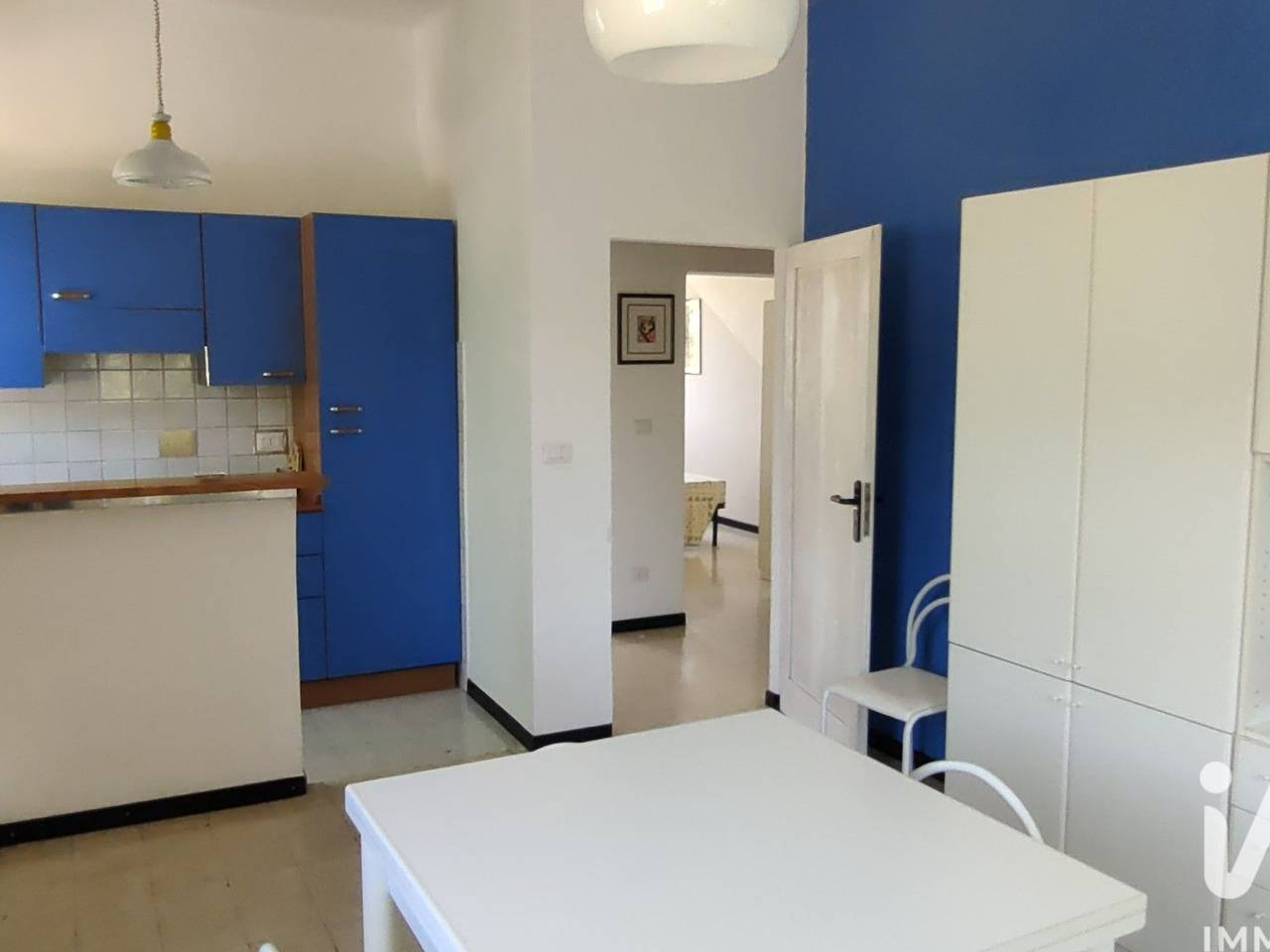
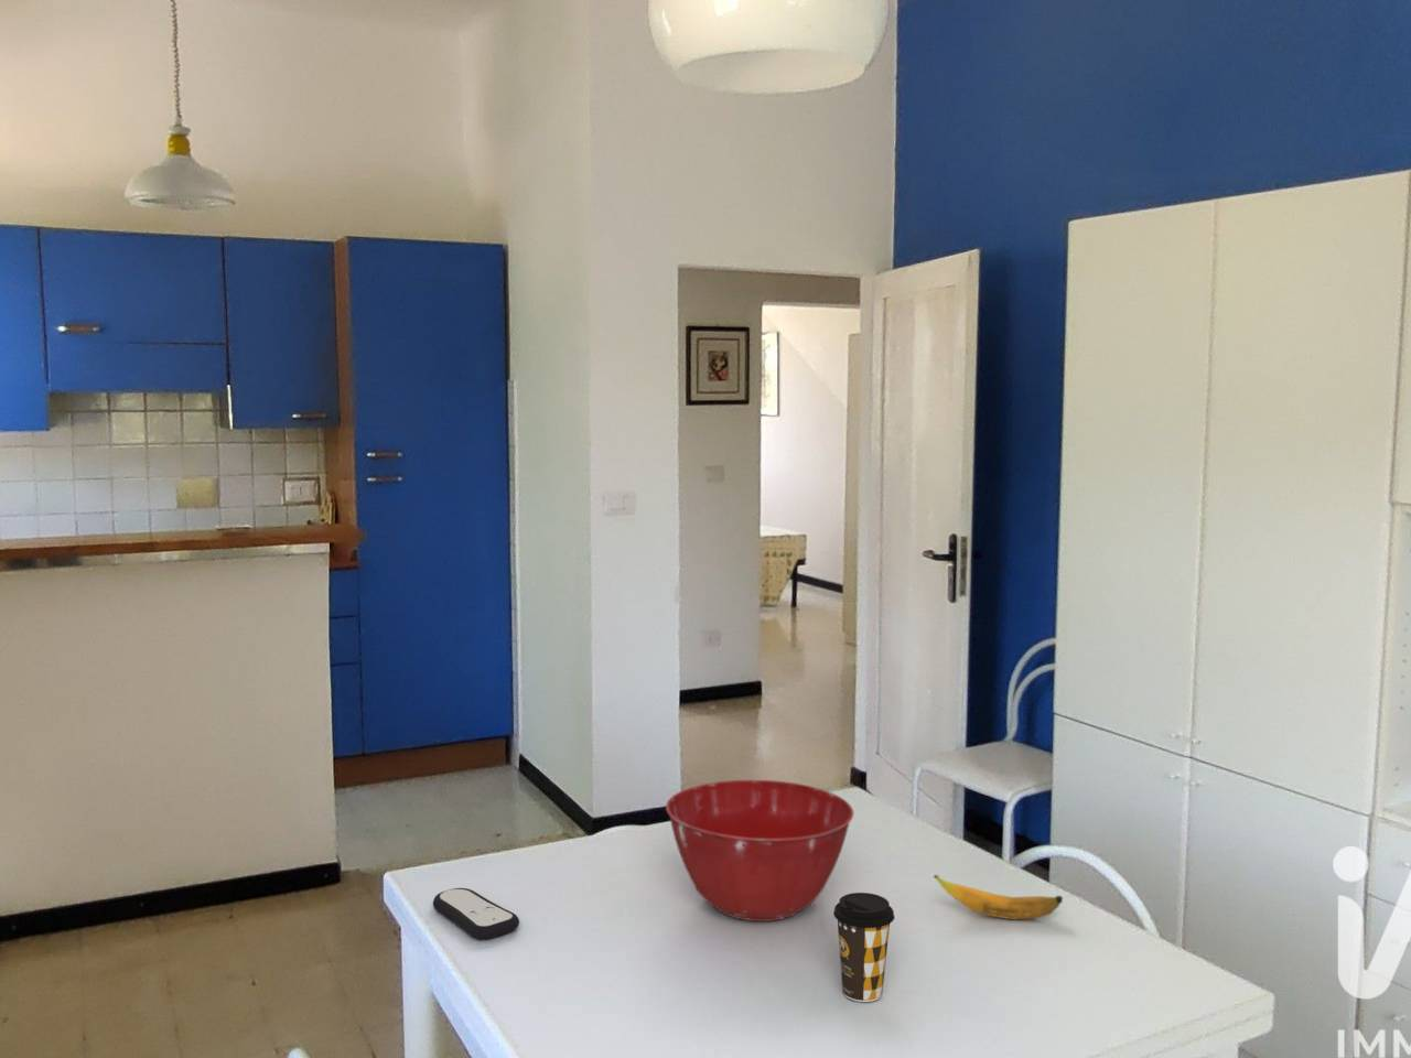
+ mixing bowl [664,779,854,922]
+ banana [932,874,1063,920]
+ remote control [432,887,520,941]
+ coffee cup [832,891,895,1002]
